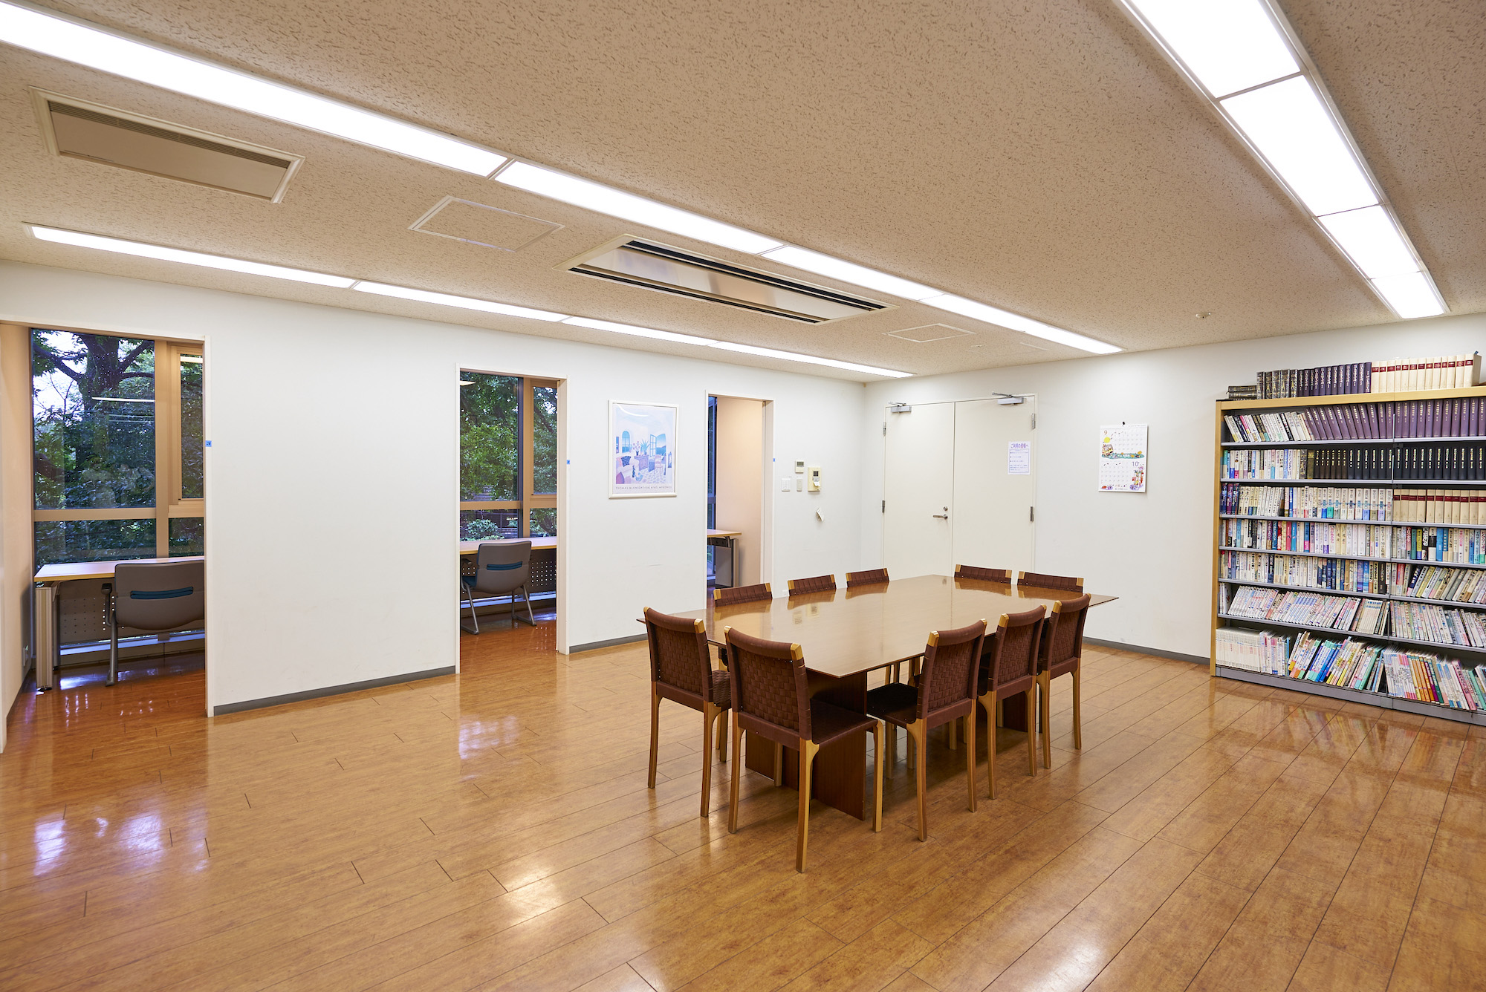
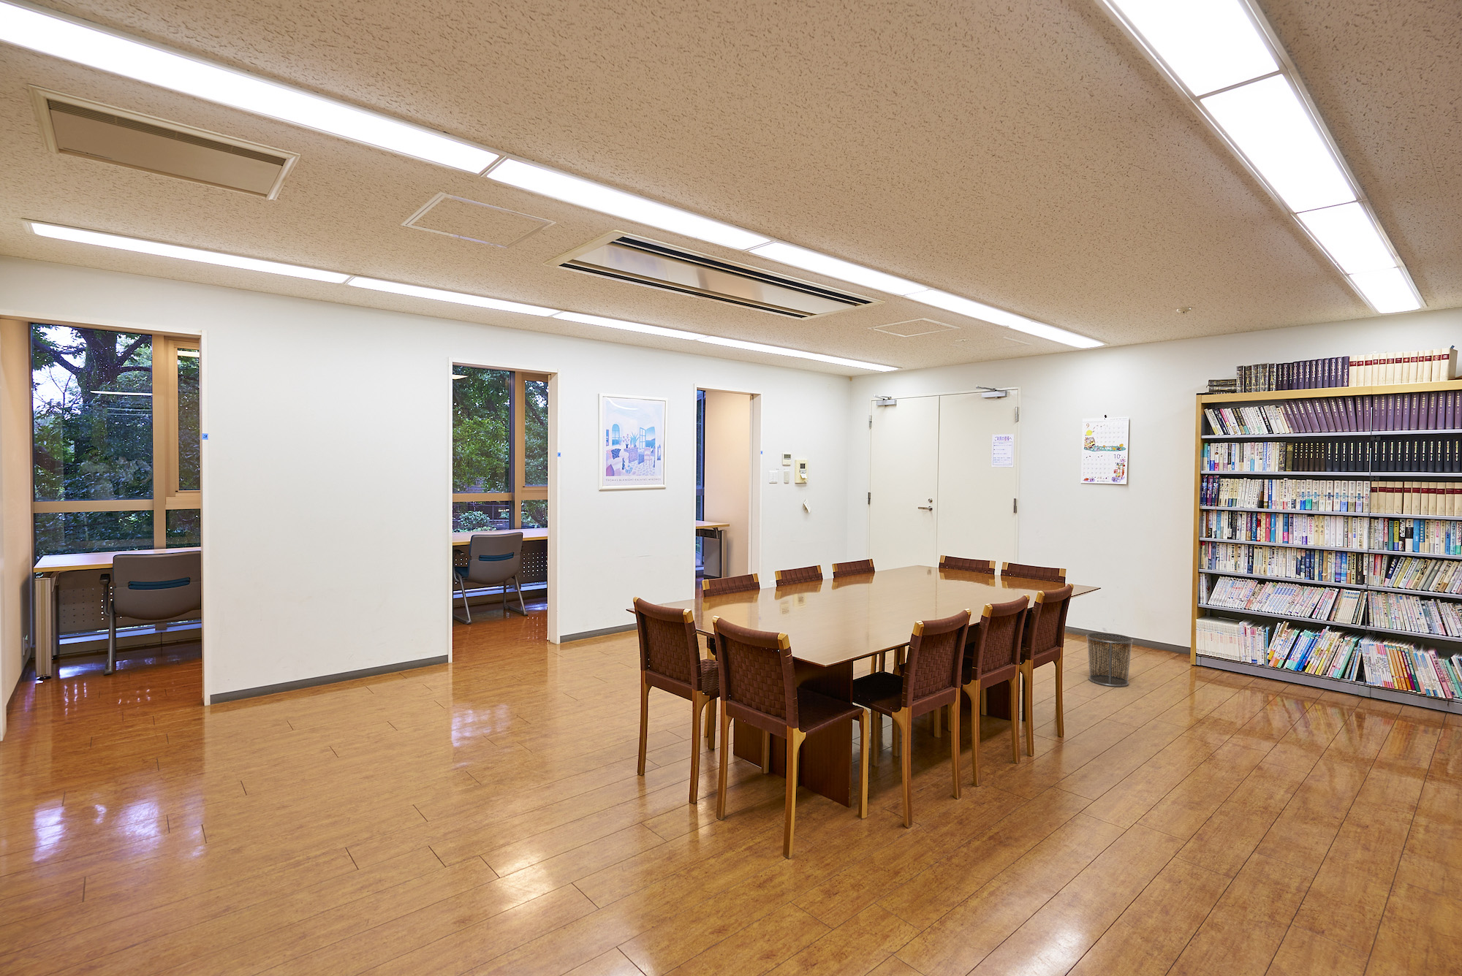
+ waste bin [1085,632,1134,687]
